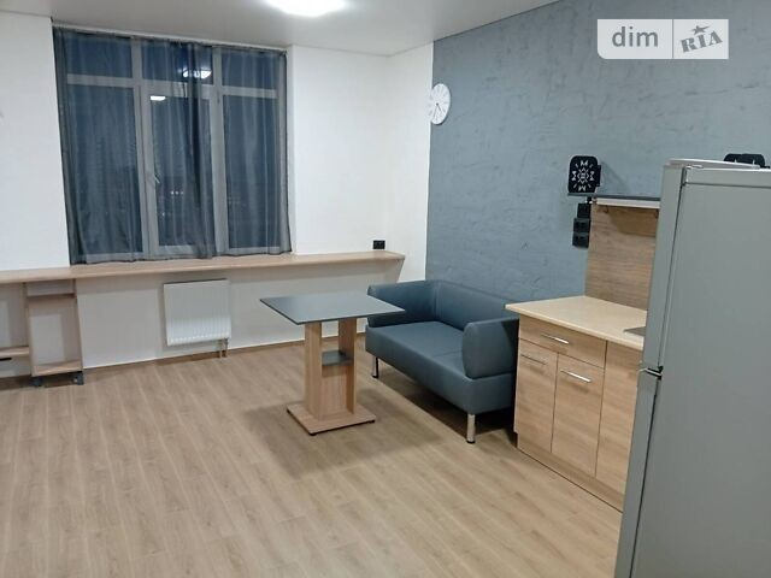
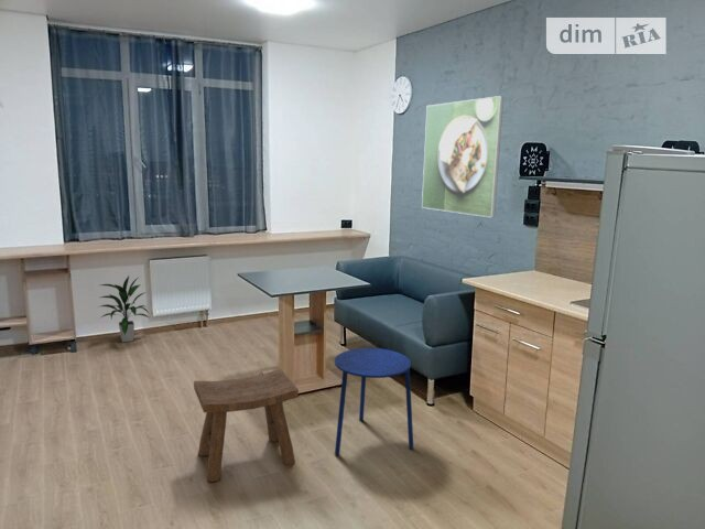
+ side table [334,347,414,456]
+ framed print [421,95,505,218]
+ stool [193,368,300,483]
+ indoor plant [96,276,150,343]
